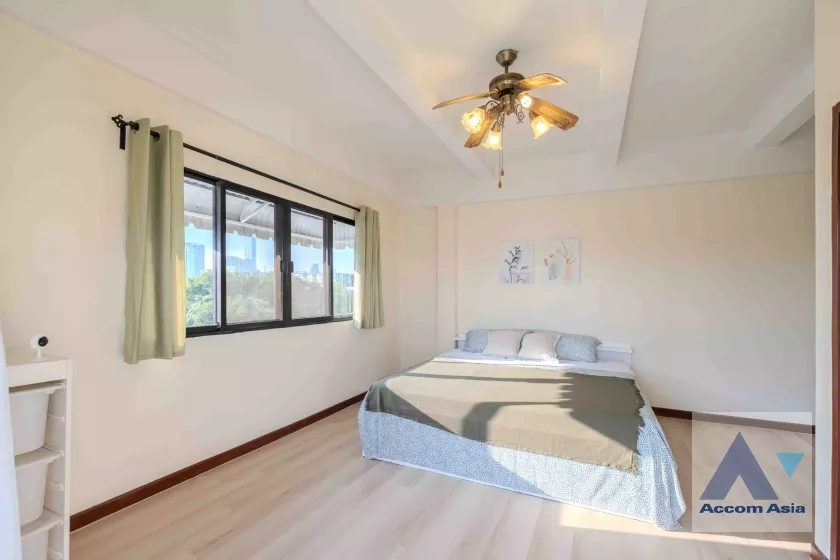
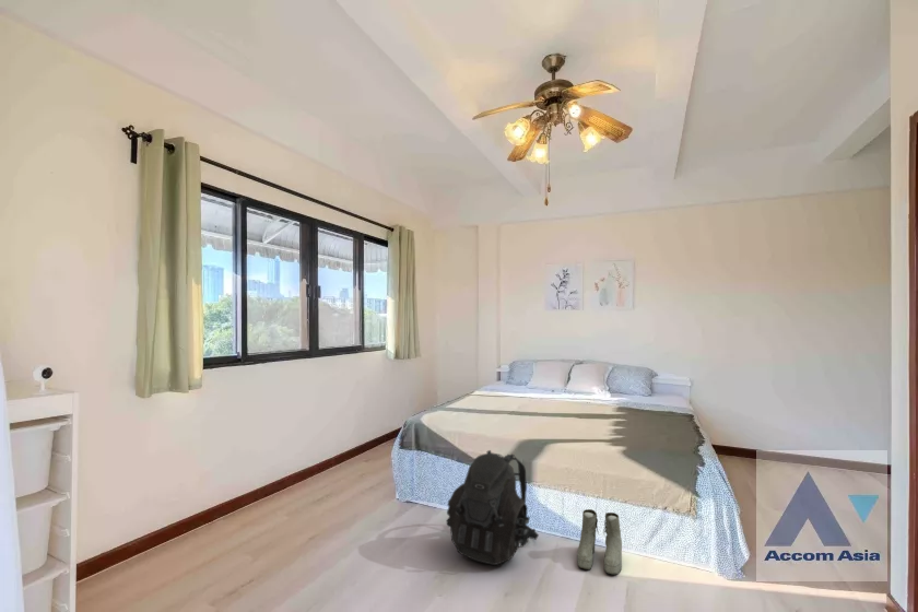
+ backpack [446,449,540,566]
+ boots [576,508,623,576]
